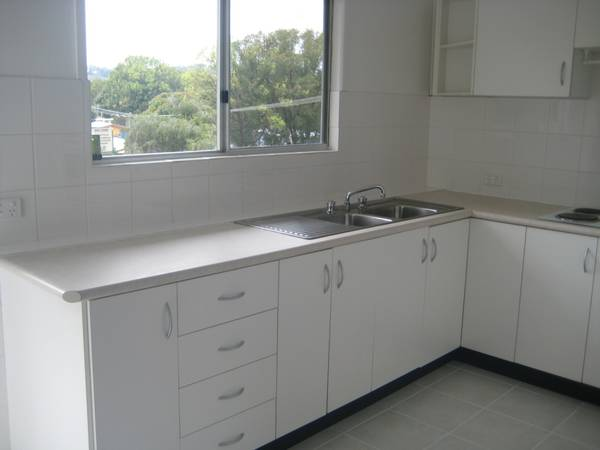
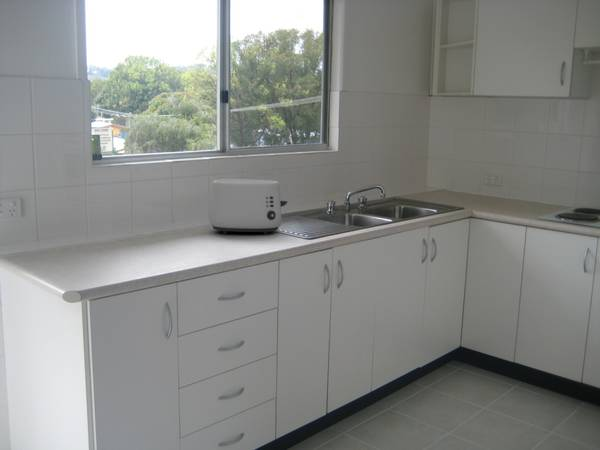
+ toaster [208,178,289,235]
